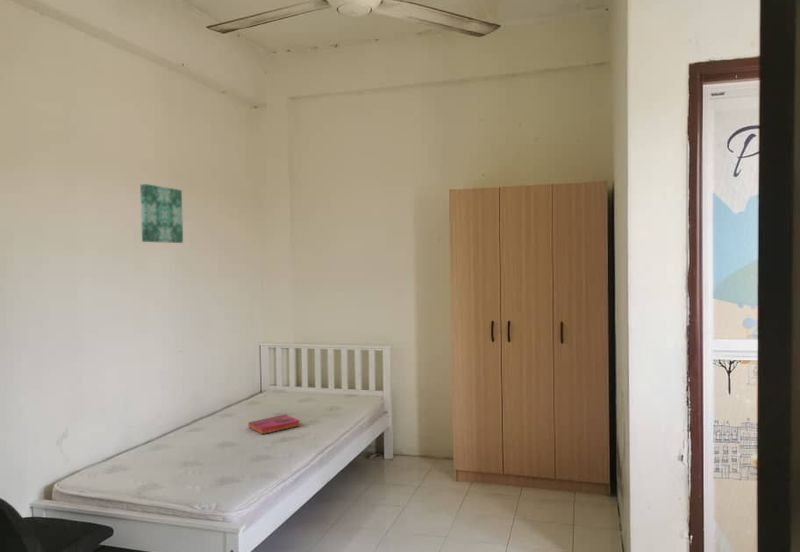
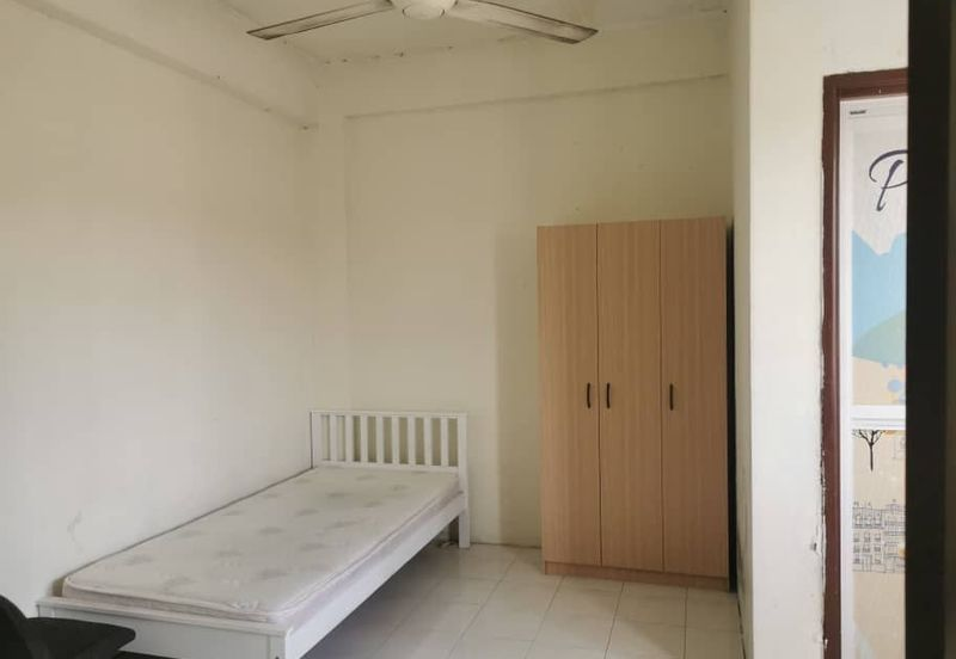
- hardback book [248,414,301,435]
- wall art [139,183,184,244]
